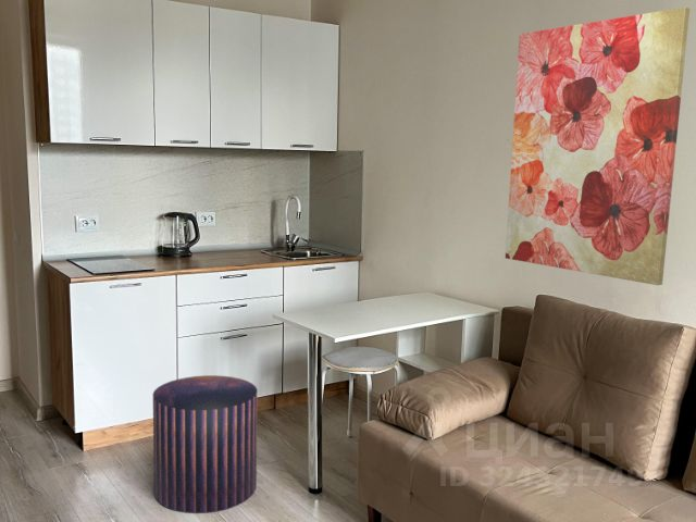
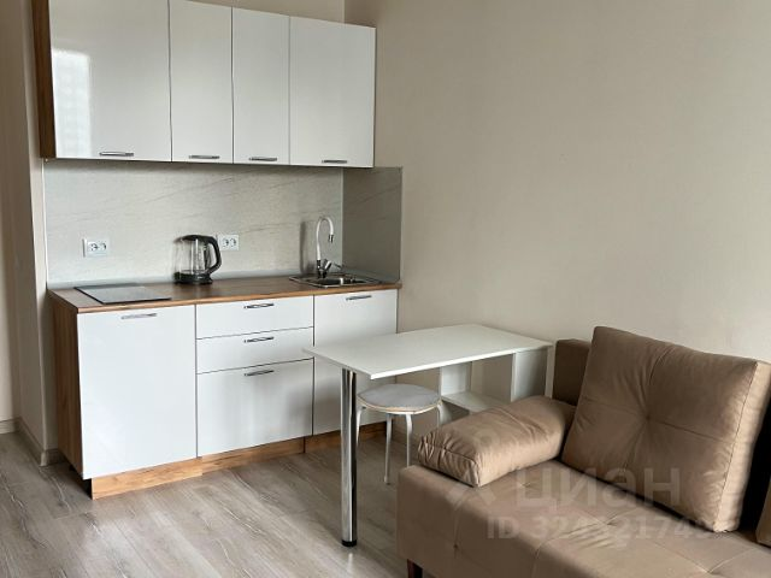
- stool [152,374,259,514]
- wall art [505,7,691,286]
